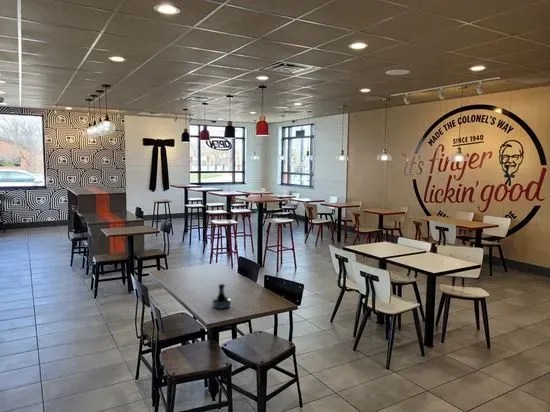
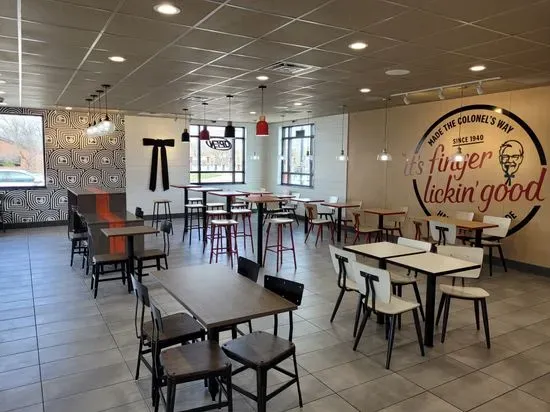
- tequila bottle [211,283,232,310]
